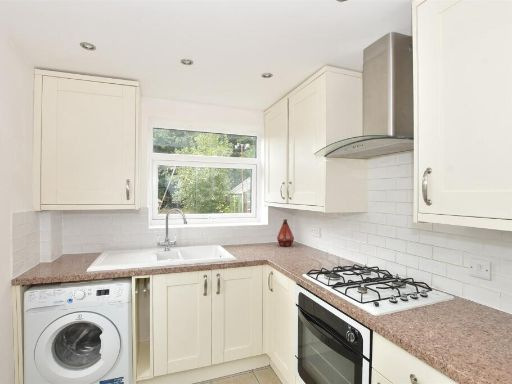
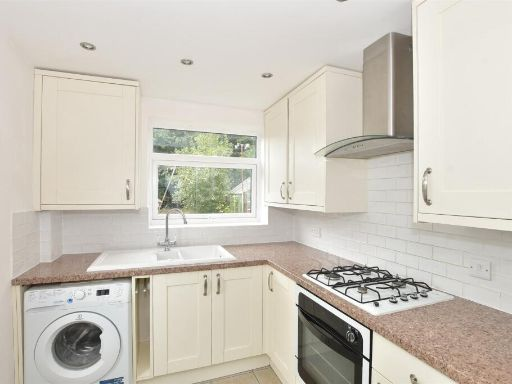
- bottle [276,218,295,248]
